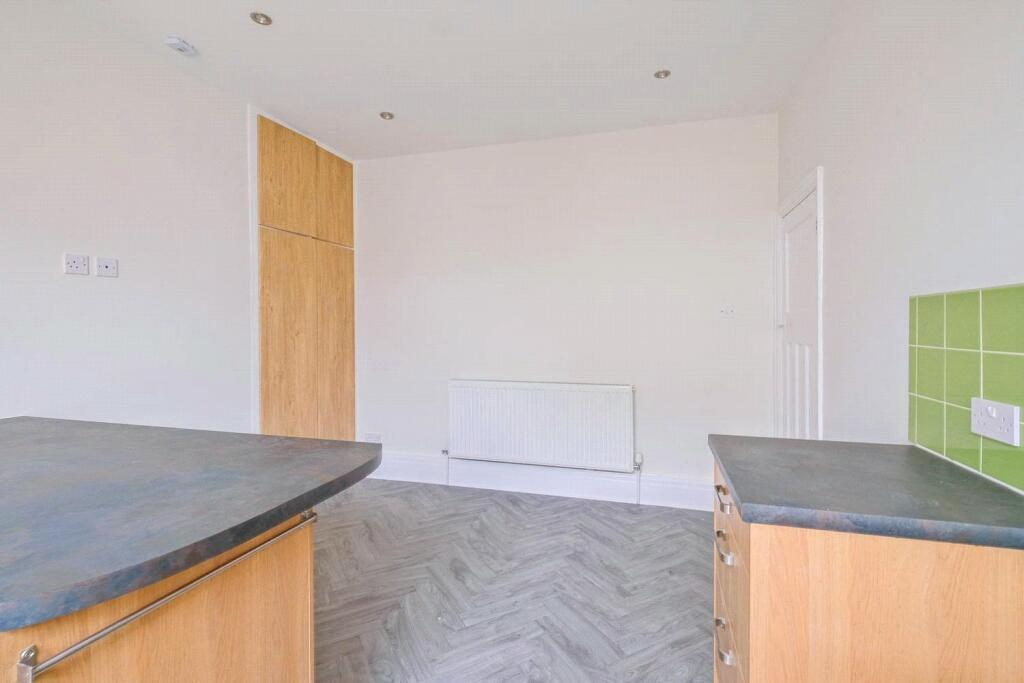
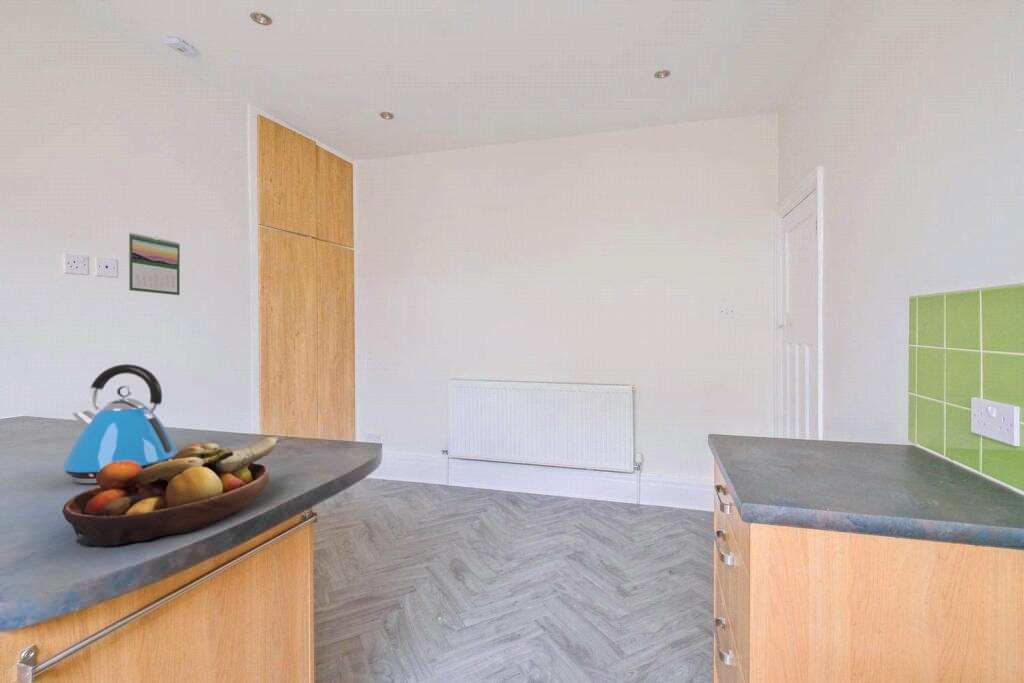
+ kettle [62,363,179,485]
+ fruit bowl [62,436,281,547]
+ calendar [128,232,181,296]
